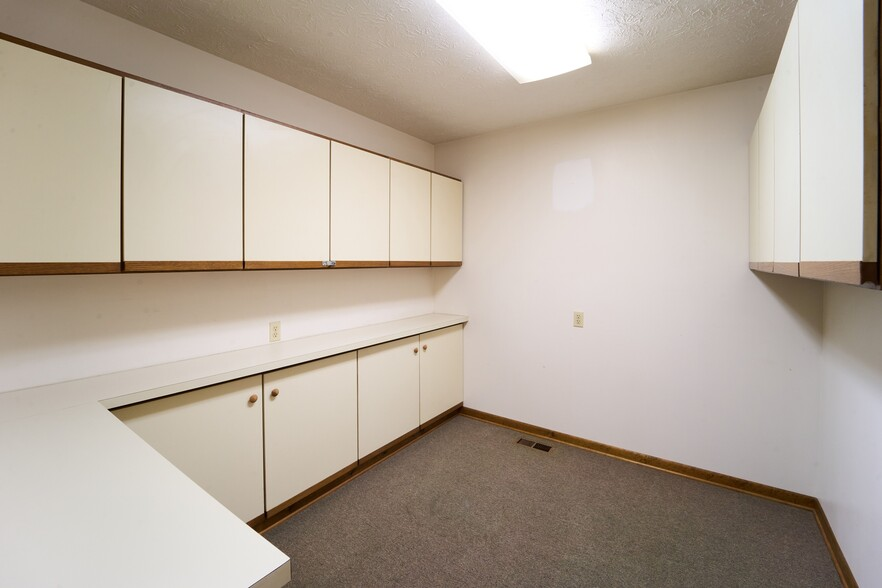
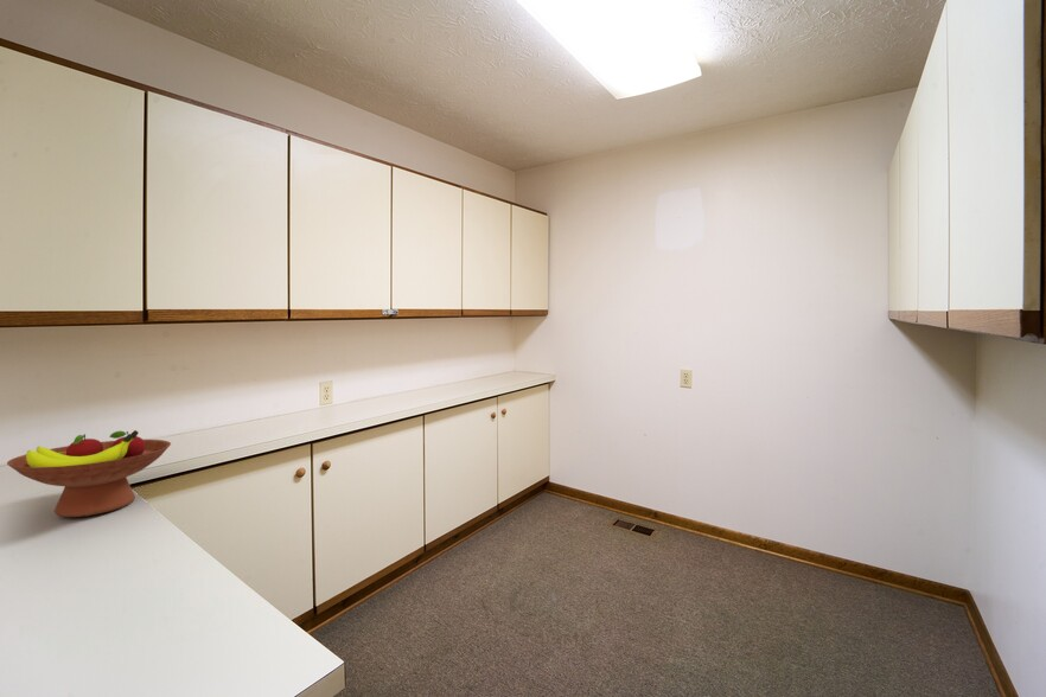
+ fruit bowl [6,429,172,518]
